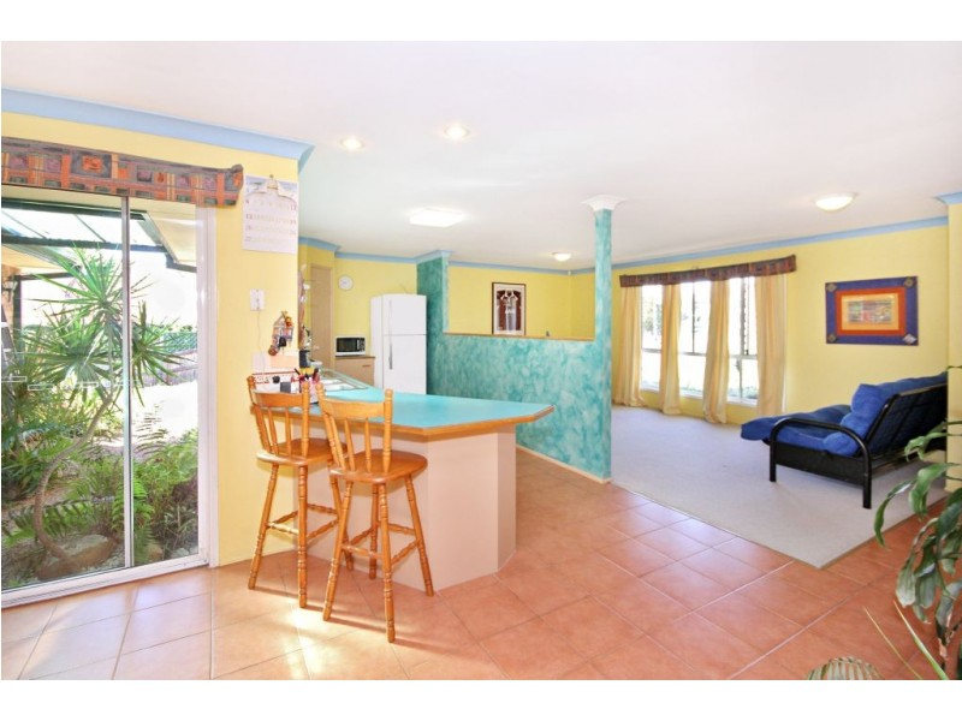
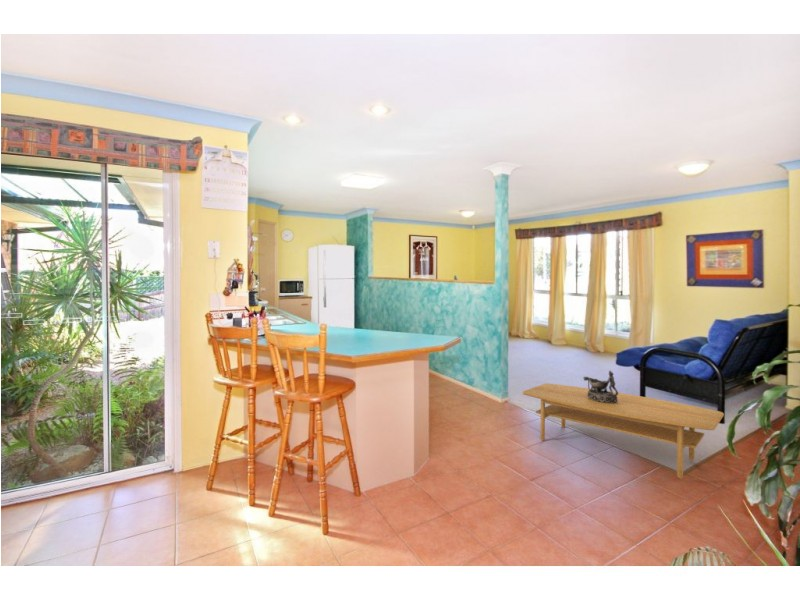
+ decorative bowl [583,370,619,404]
+ coffee table [521,382,725,479]
